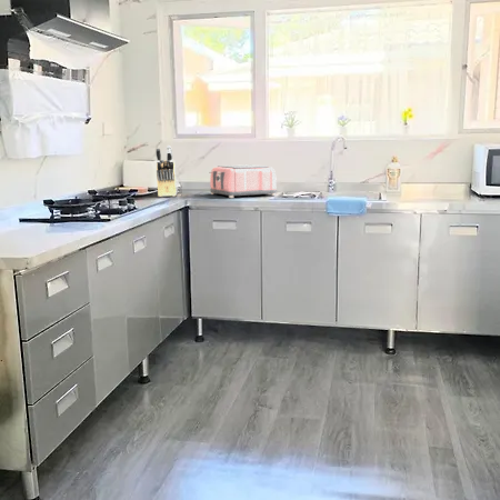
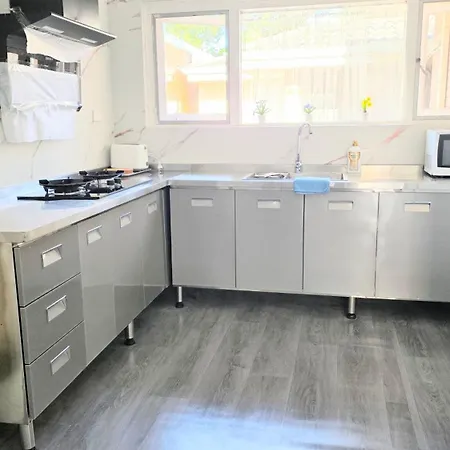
- knife block [156,144,178,198]
- toaster [209,163,278,199]
